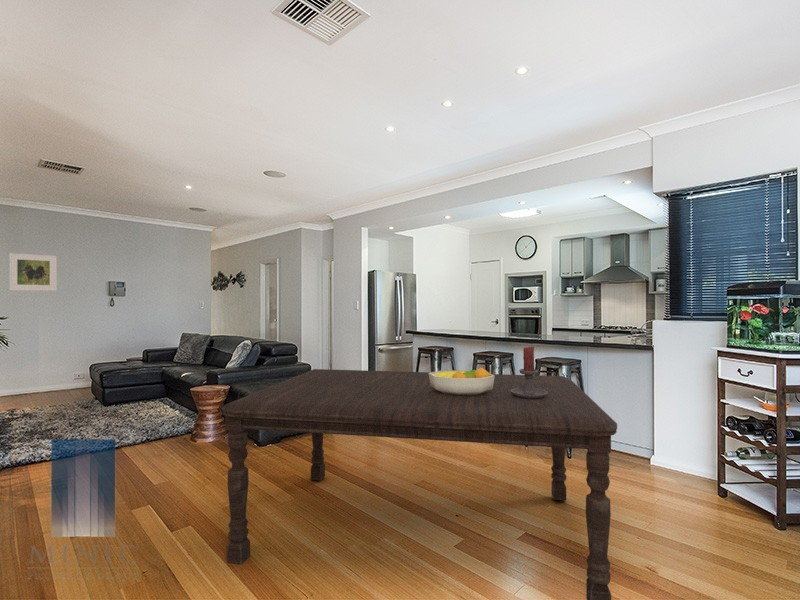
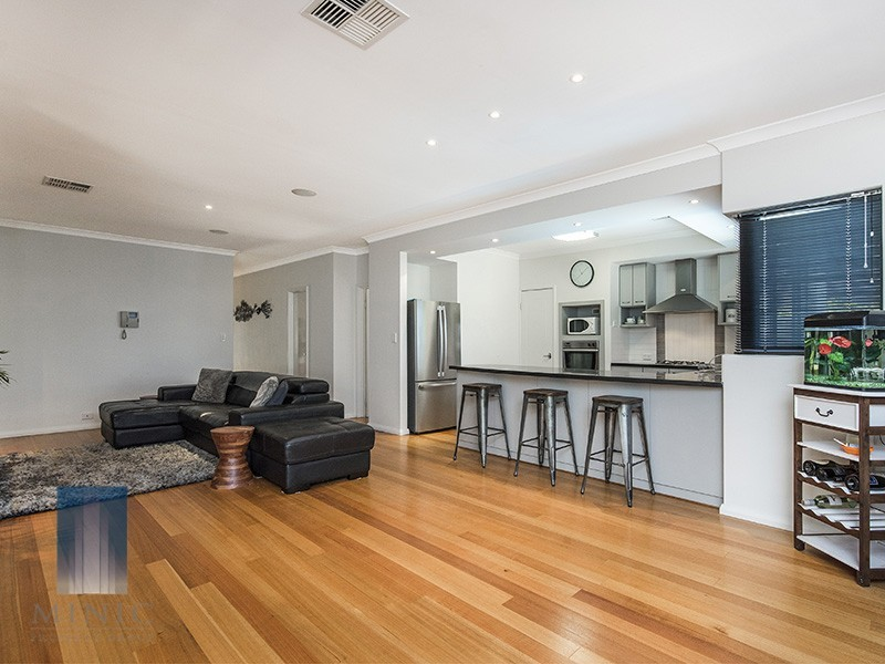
- candle holder [511,345,548,399]
- dining table [221,368,618,600]
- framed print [8,252,58,292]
- fruit bowl [429,366,495,395]
